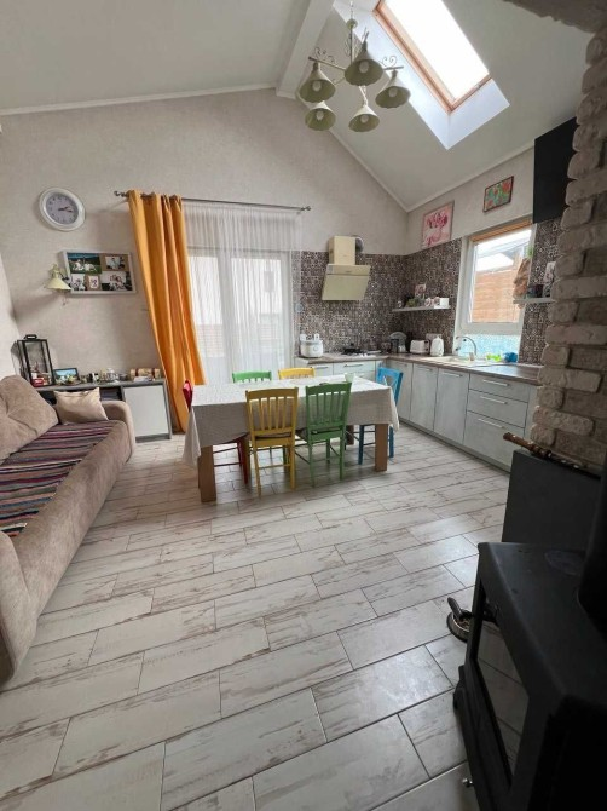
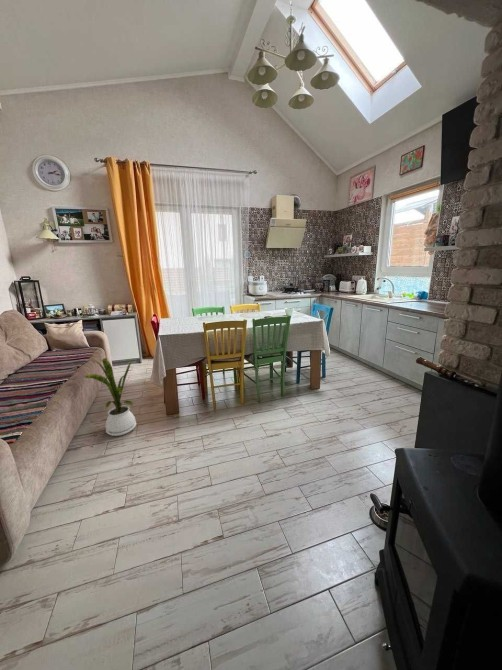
+ house plant [84,357,137,437]
